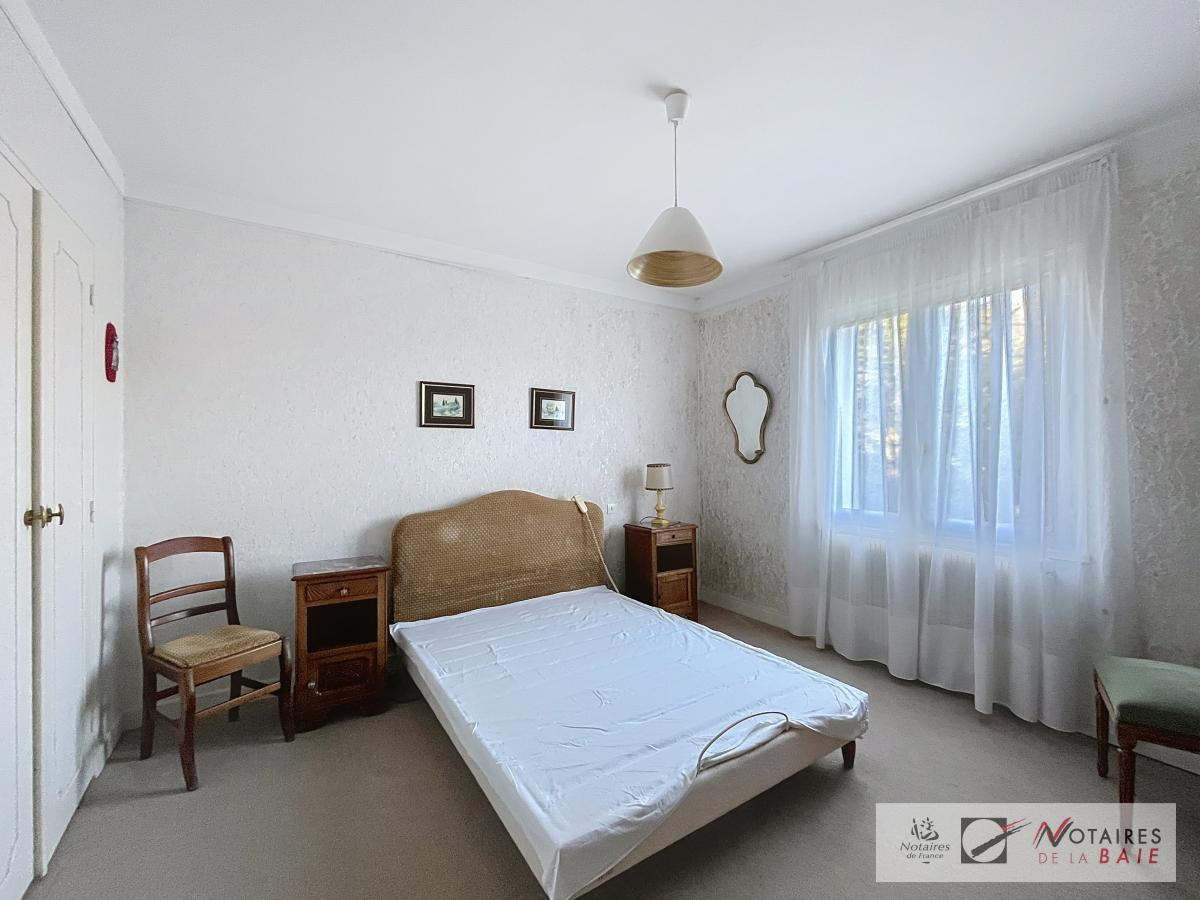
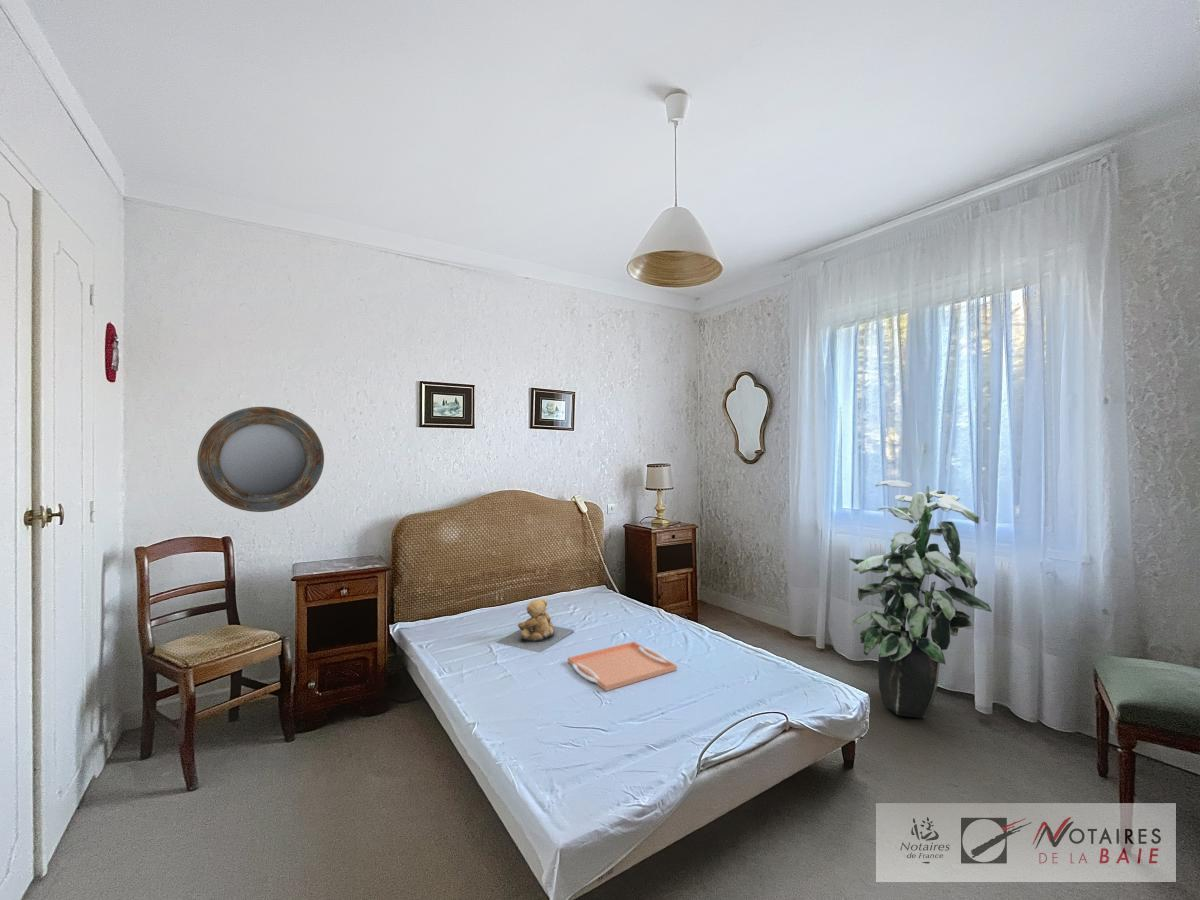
+ indoor plant [848,479,993,720]
+ teddy bear [495,598,575,654]
+ serving tray [567,641,678,692]
+ home mirror [196,406,325,513]
